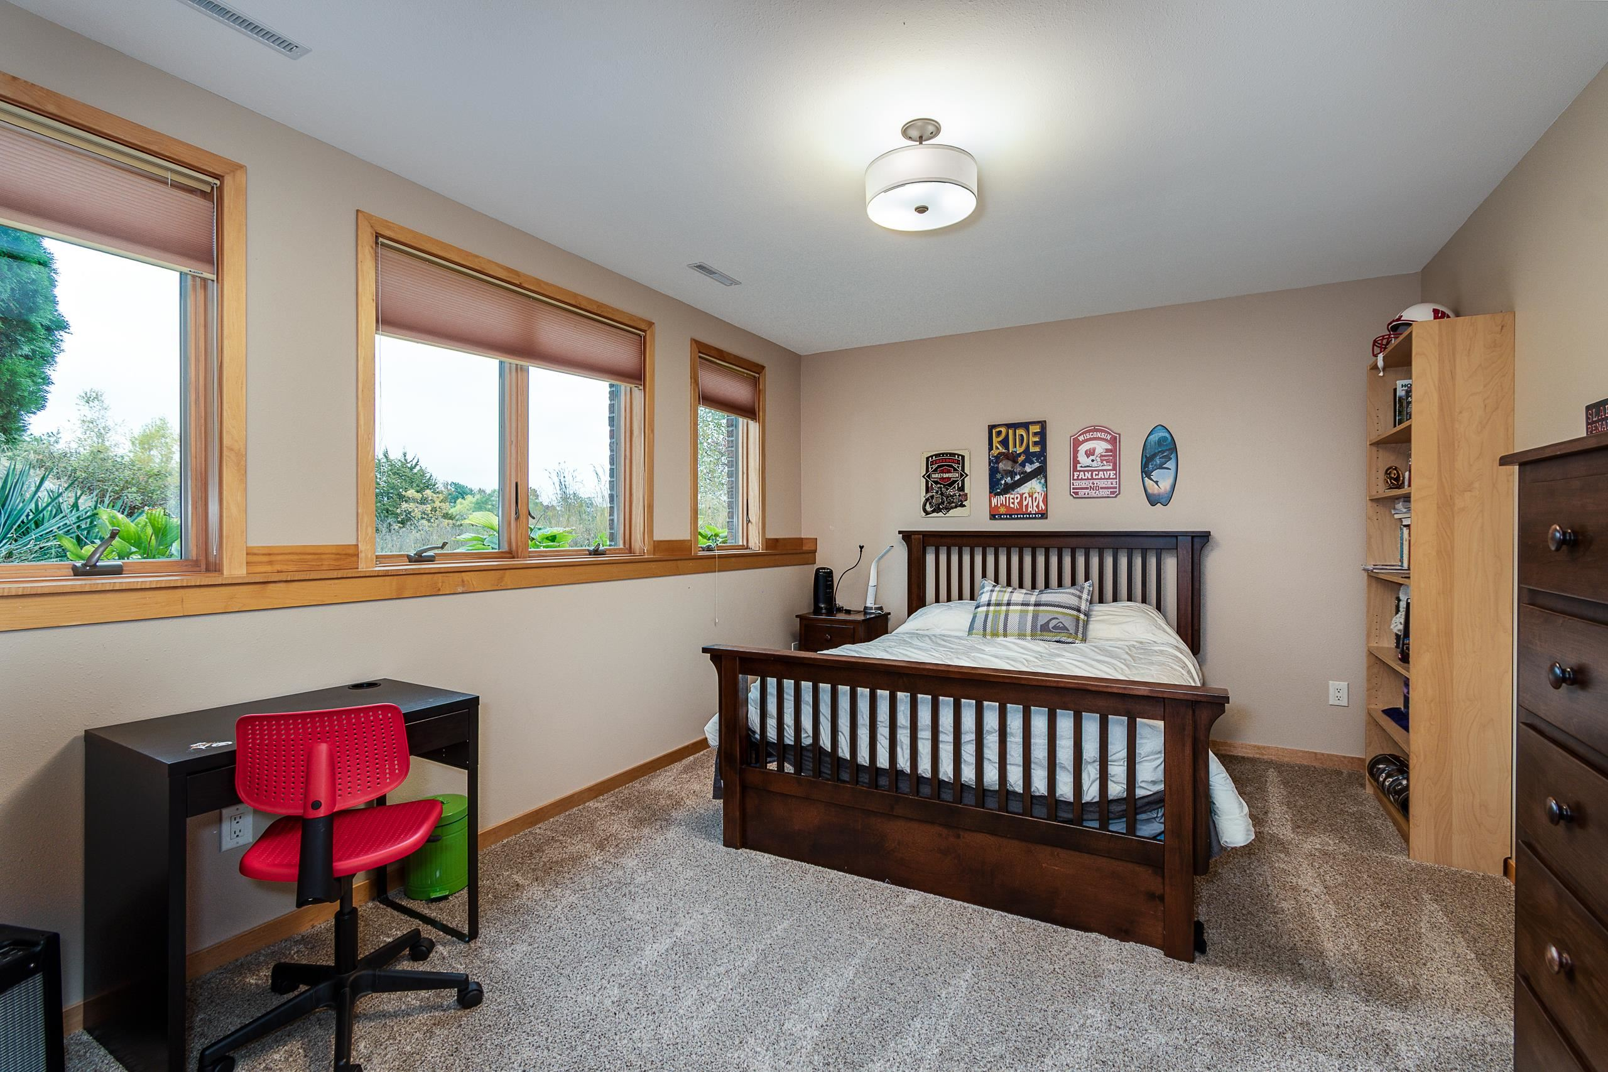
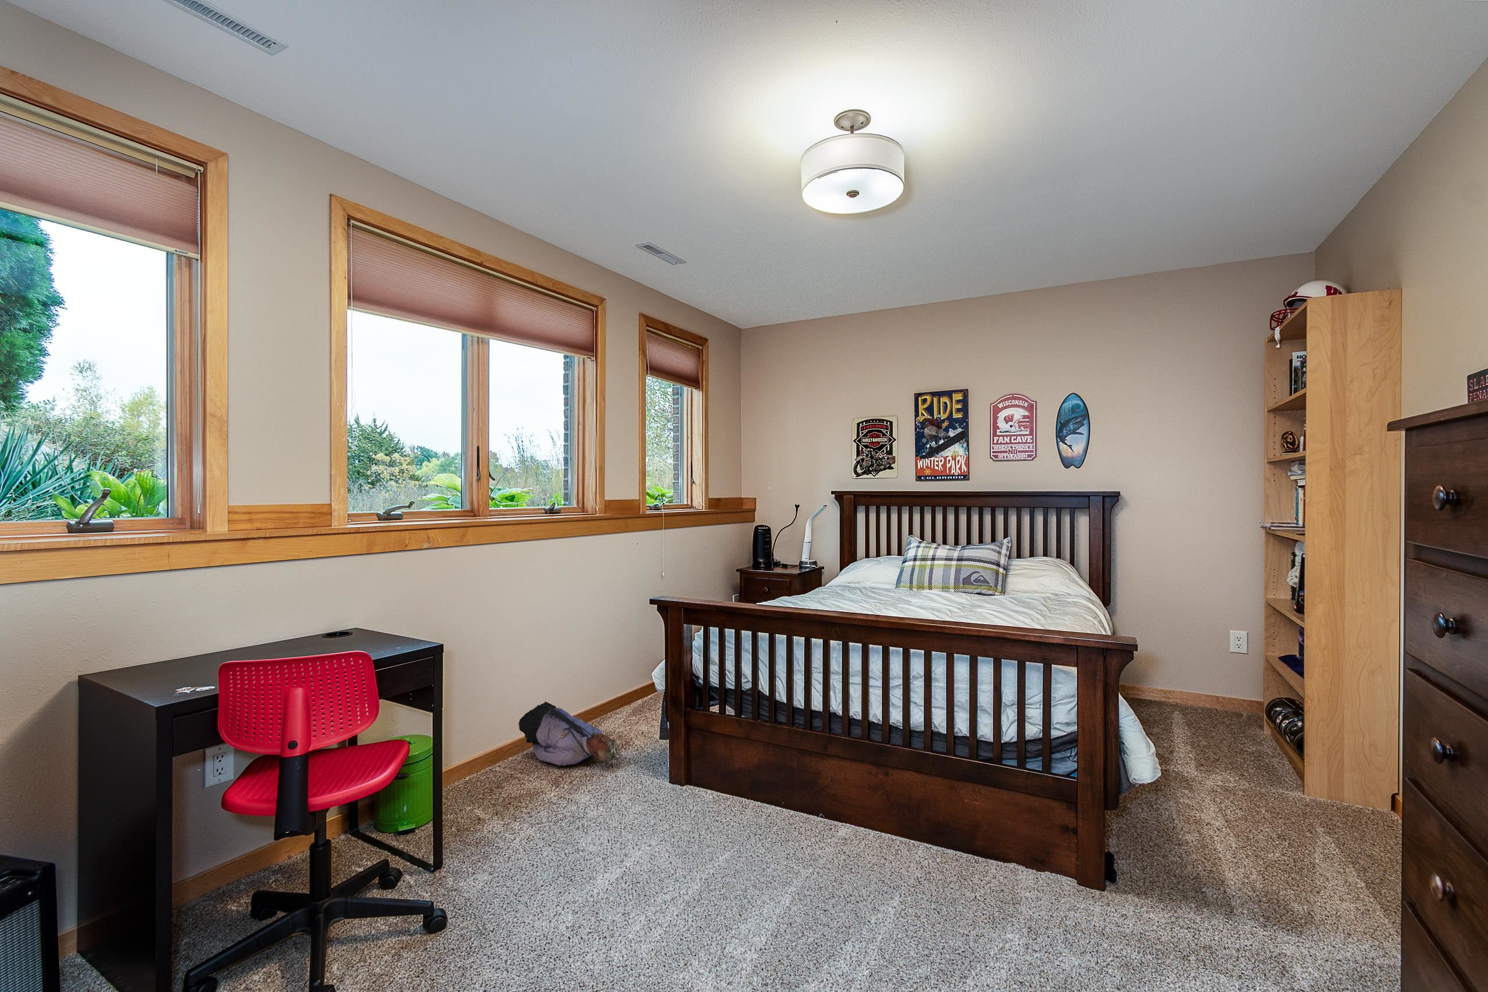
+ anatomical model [518,701,619,766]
